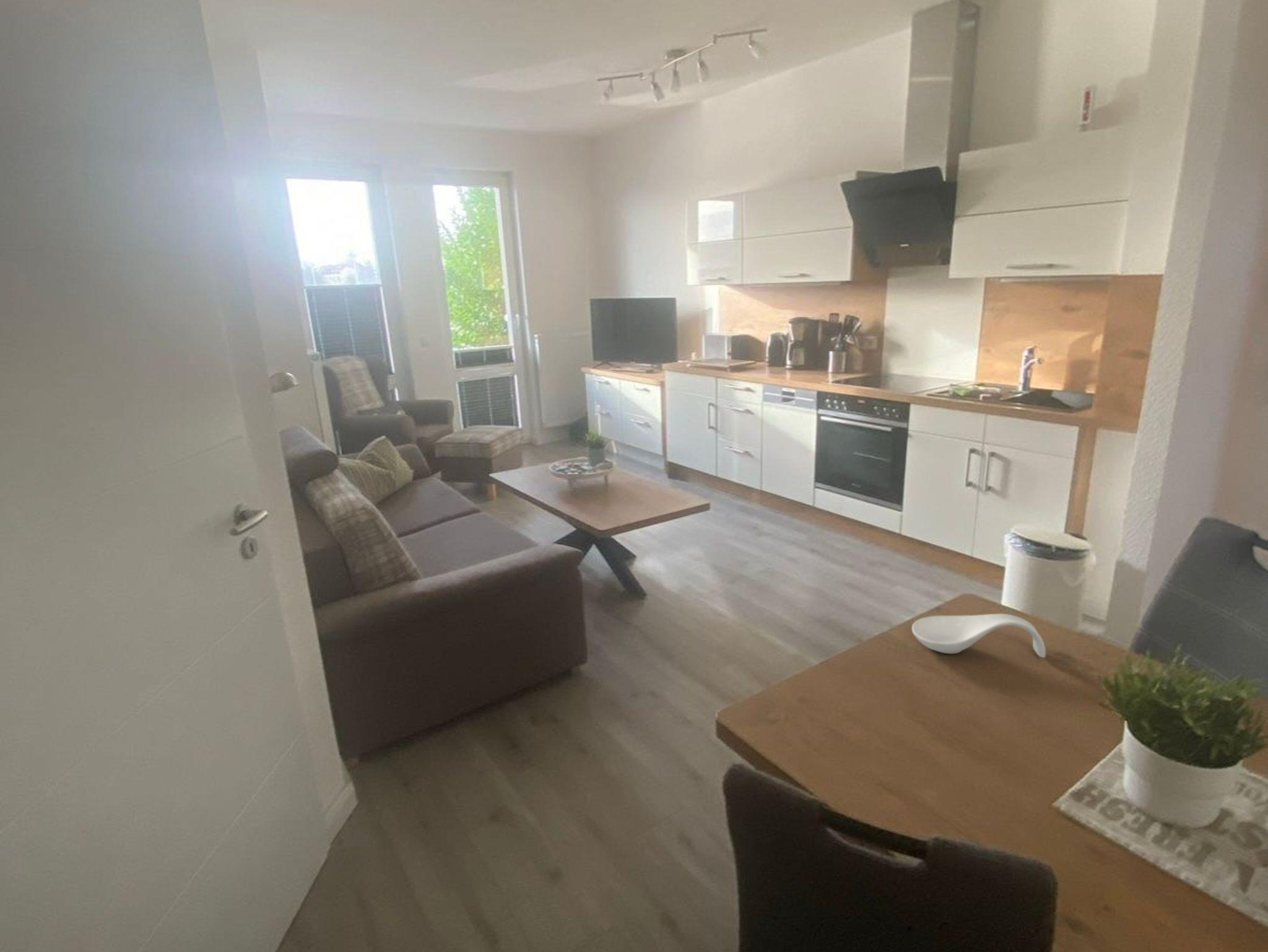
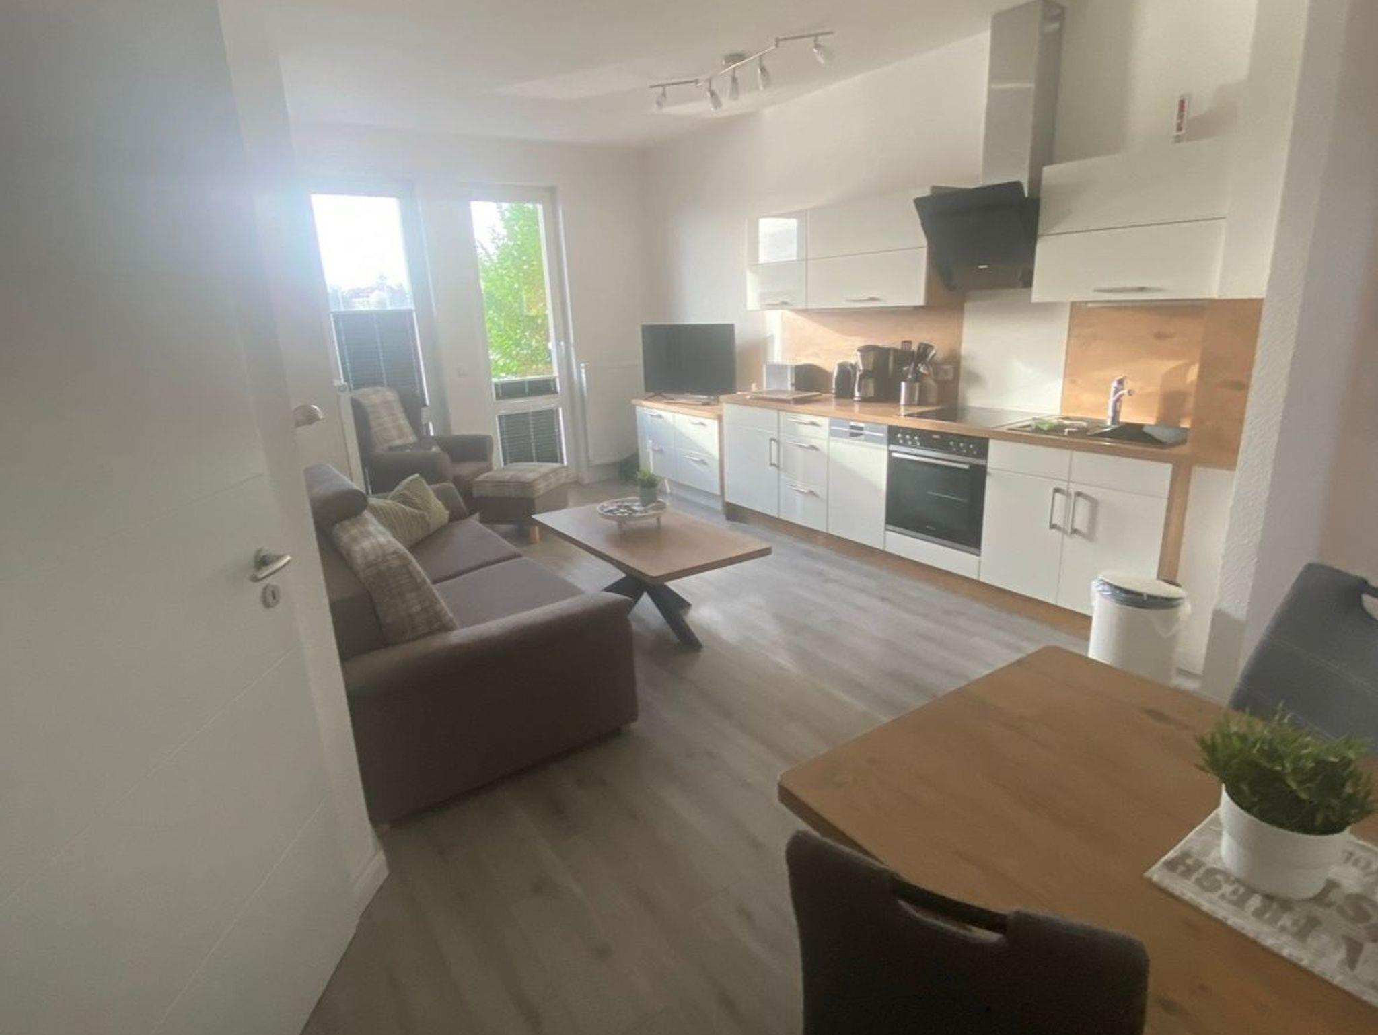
- spoon rest [911,613,1046,658]
